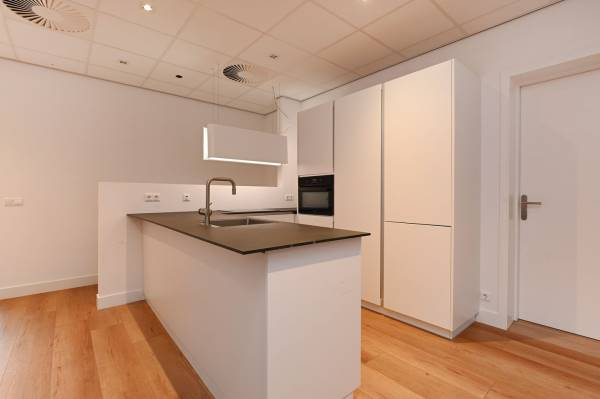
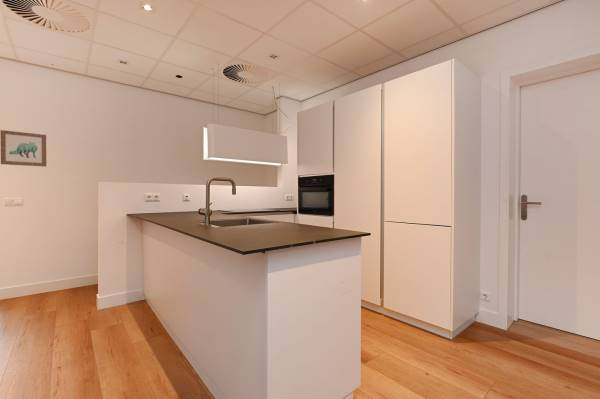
+ wall art [0,129,47,168]
